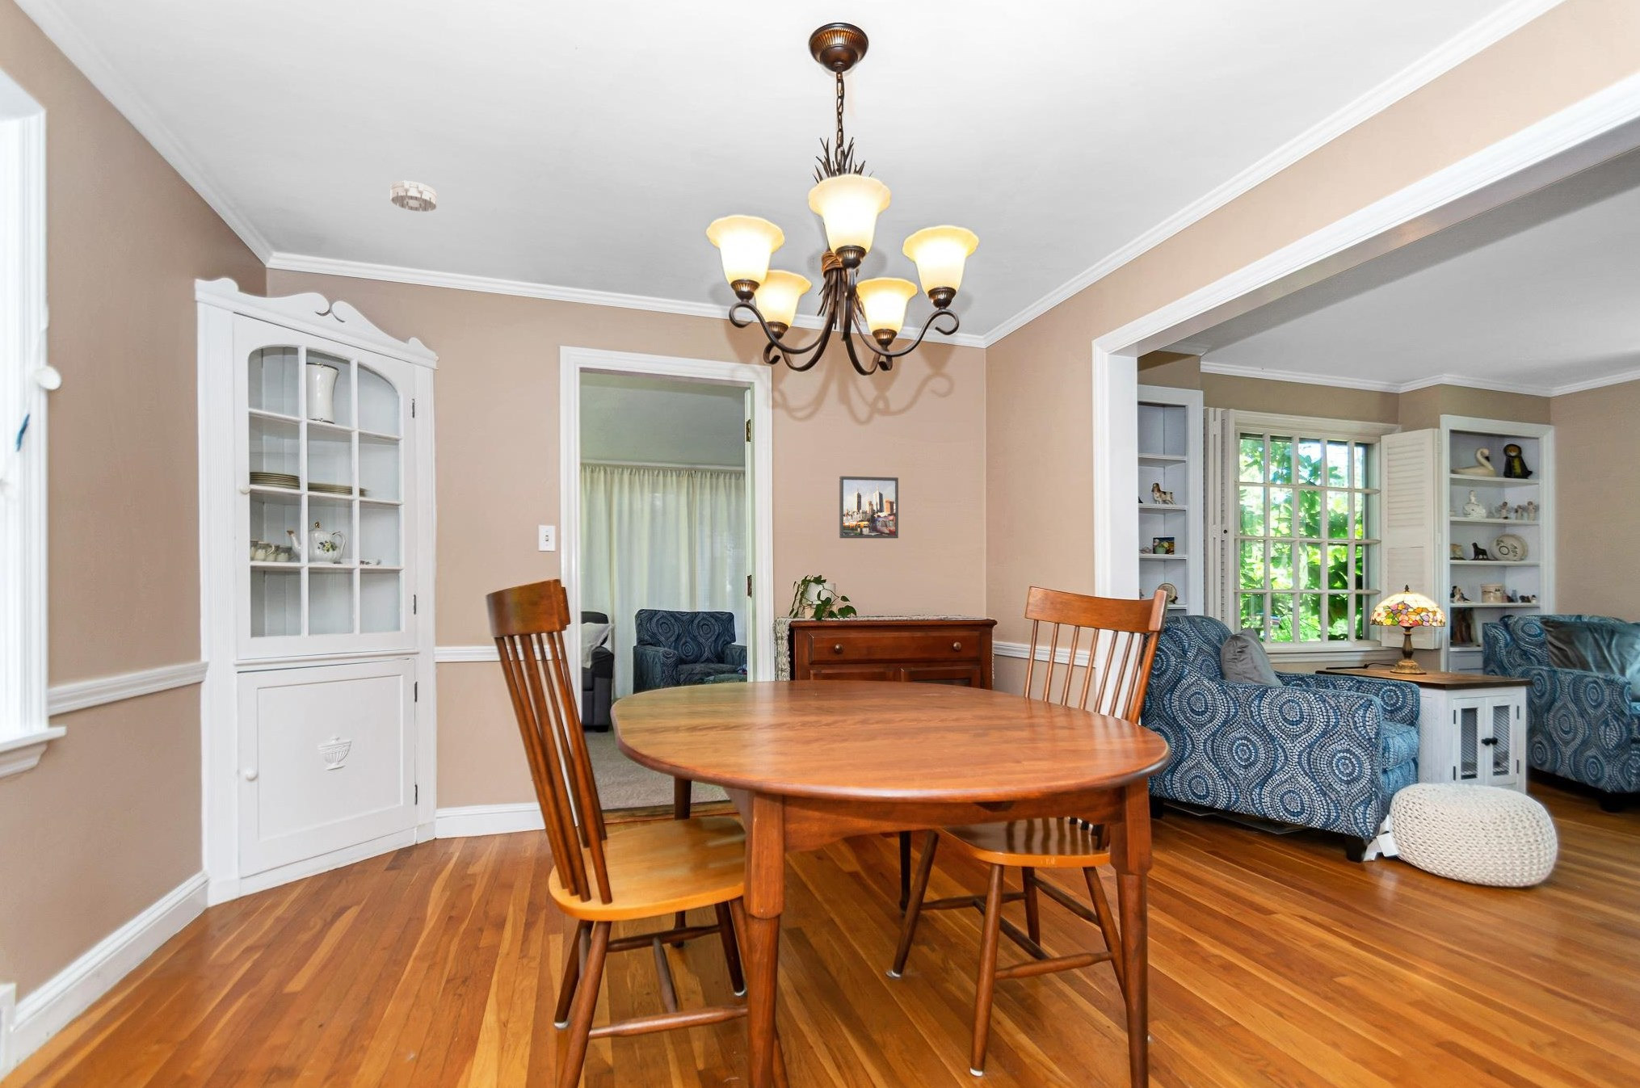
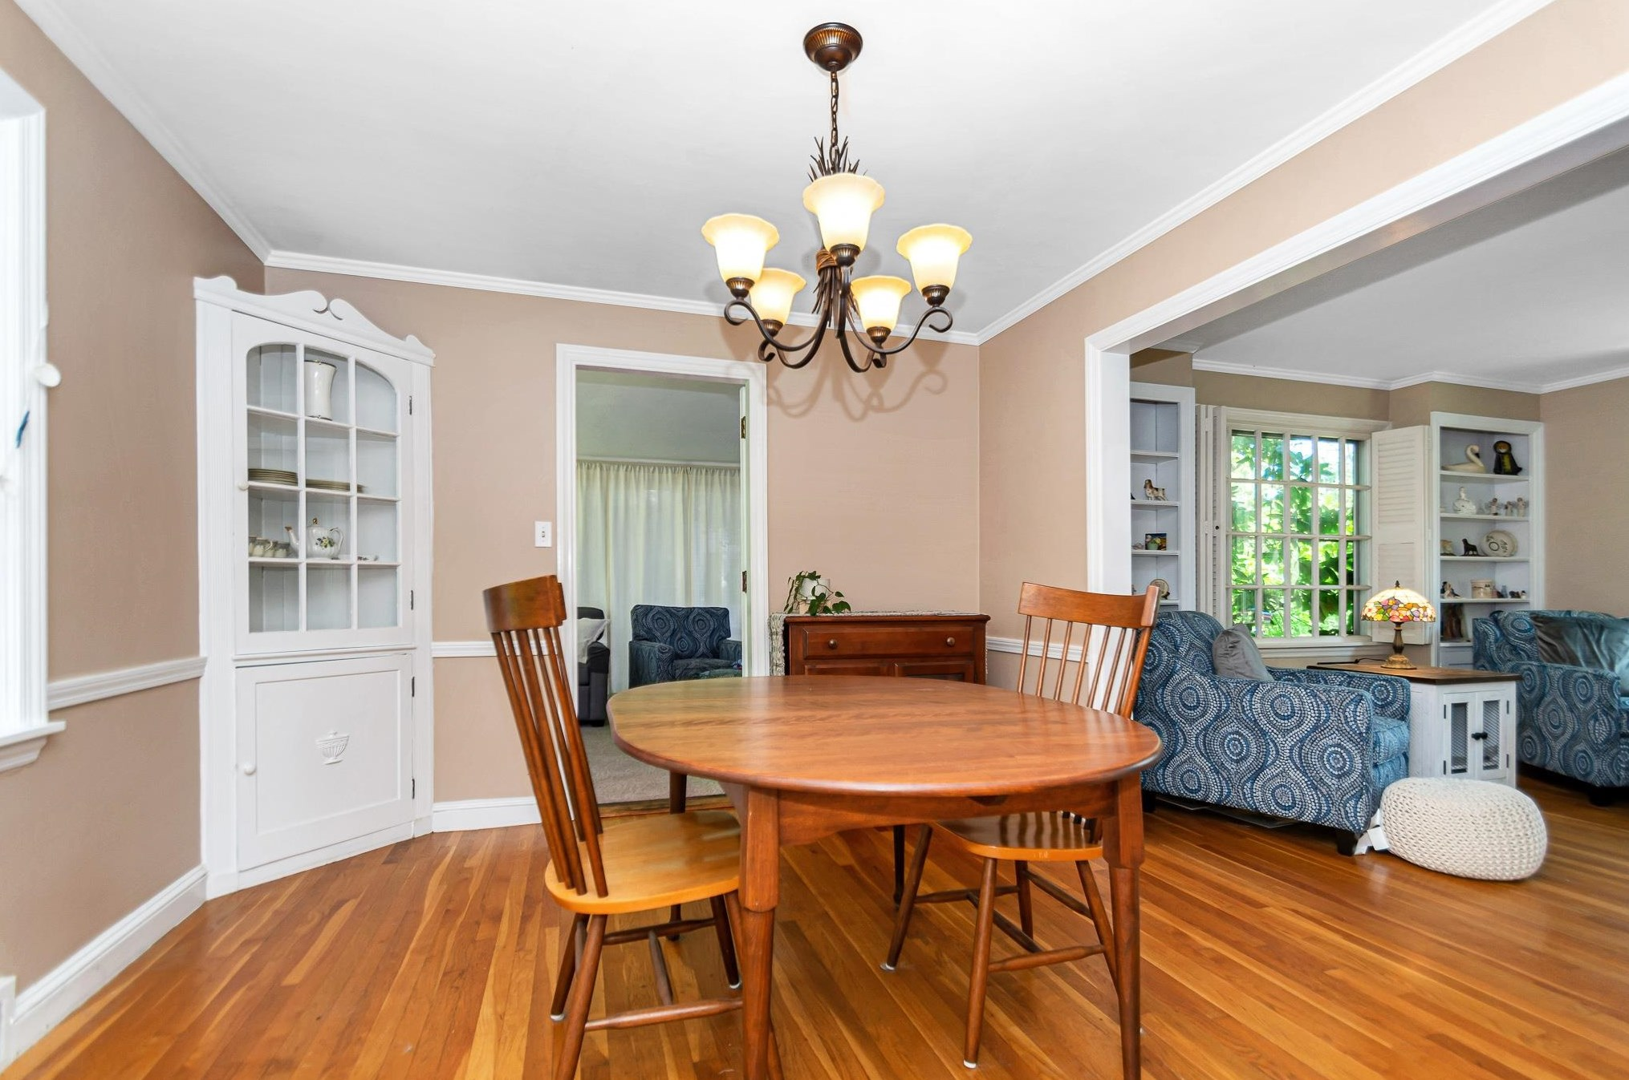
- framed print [839,476,900,539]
- smoke detector [390,180,438,212]
